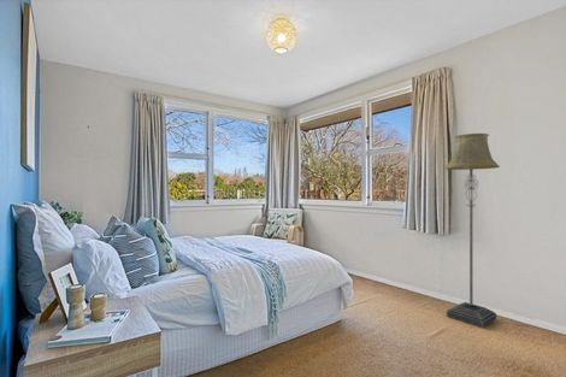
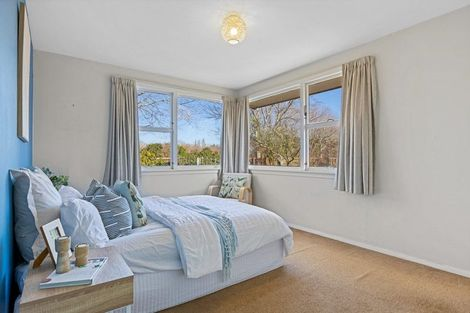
- floor lamp [443,132,501,329]
